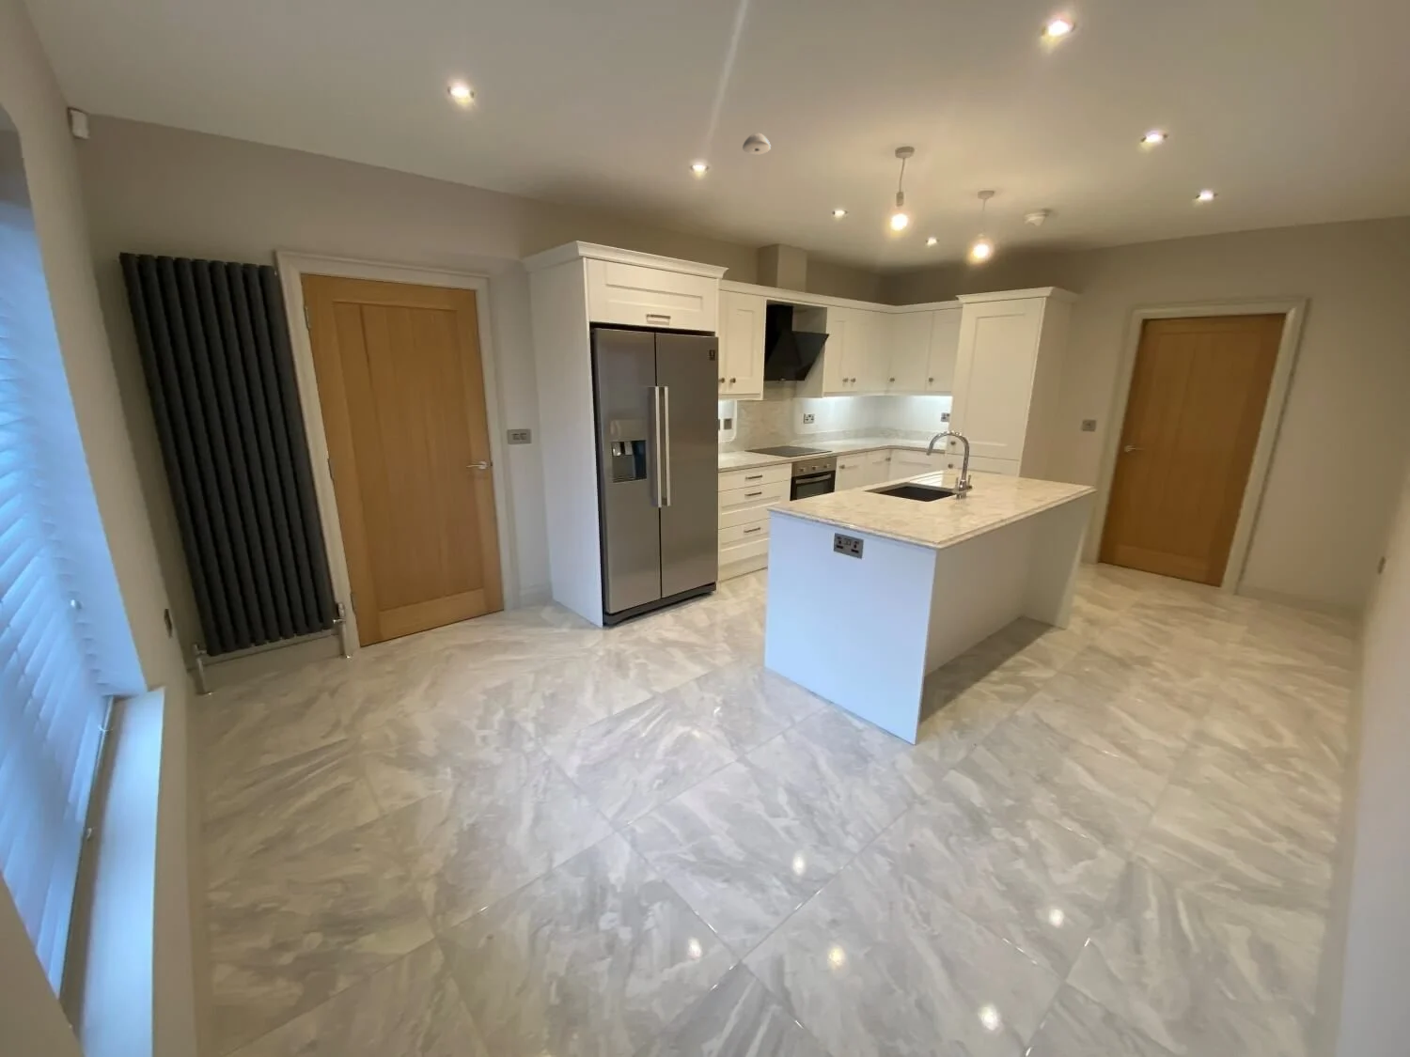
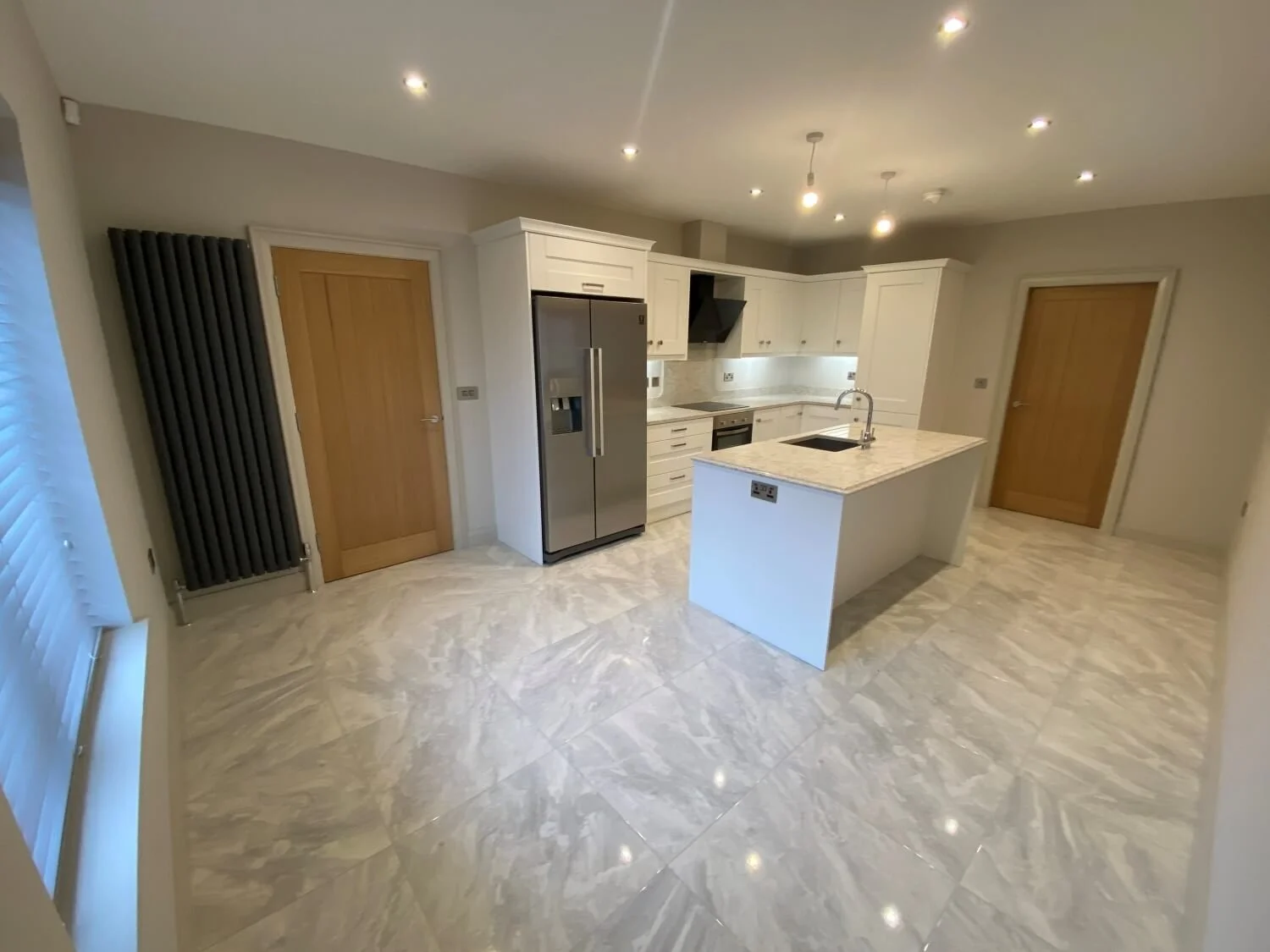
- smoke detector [742,131,772,155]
